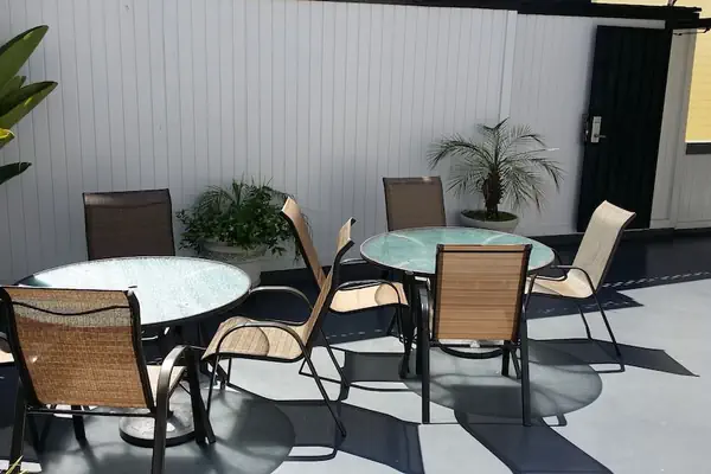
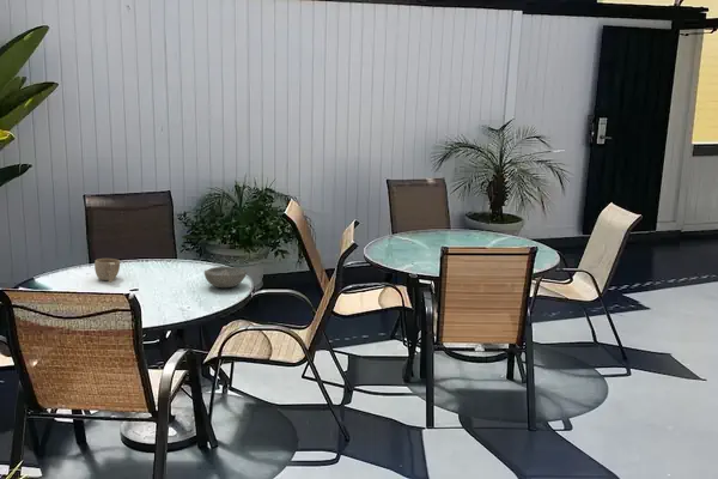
+ bowl [203,266,248,289]
+ cup [93,257,121,284]
